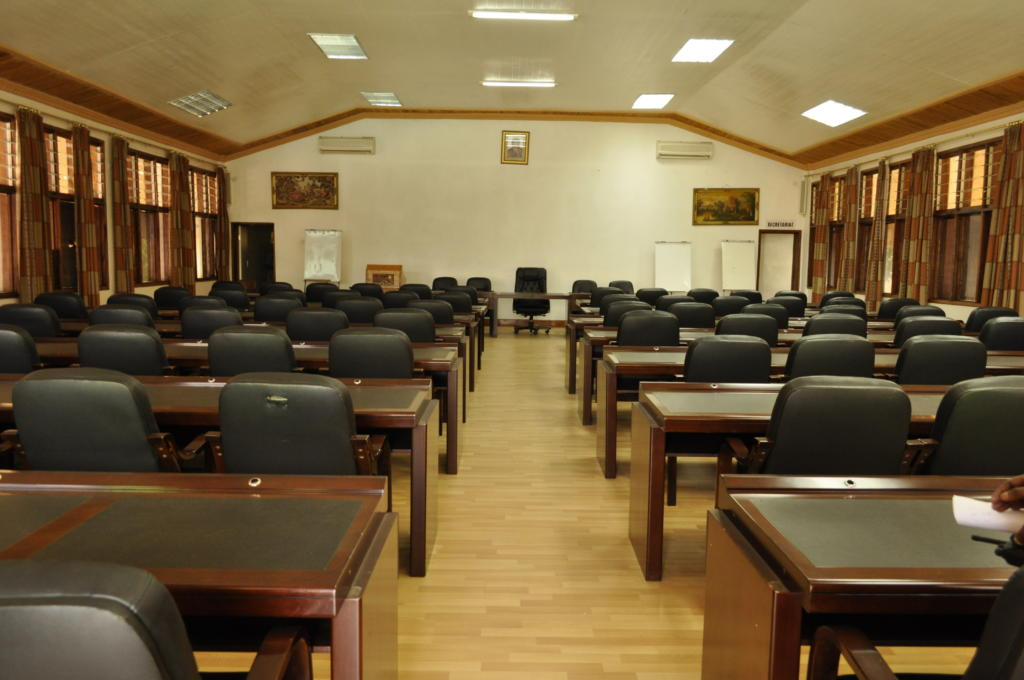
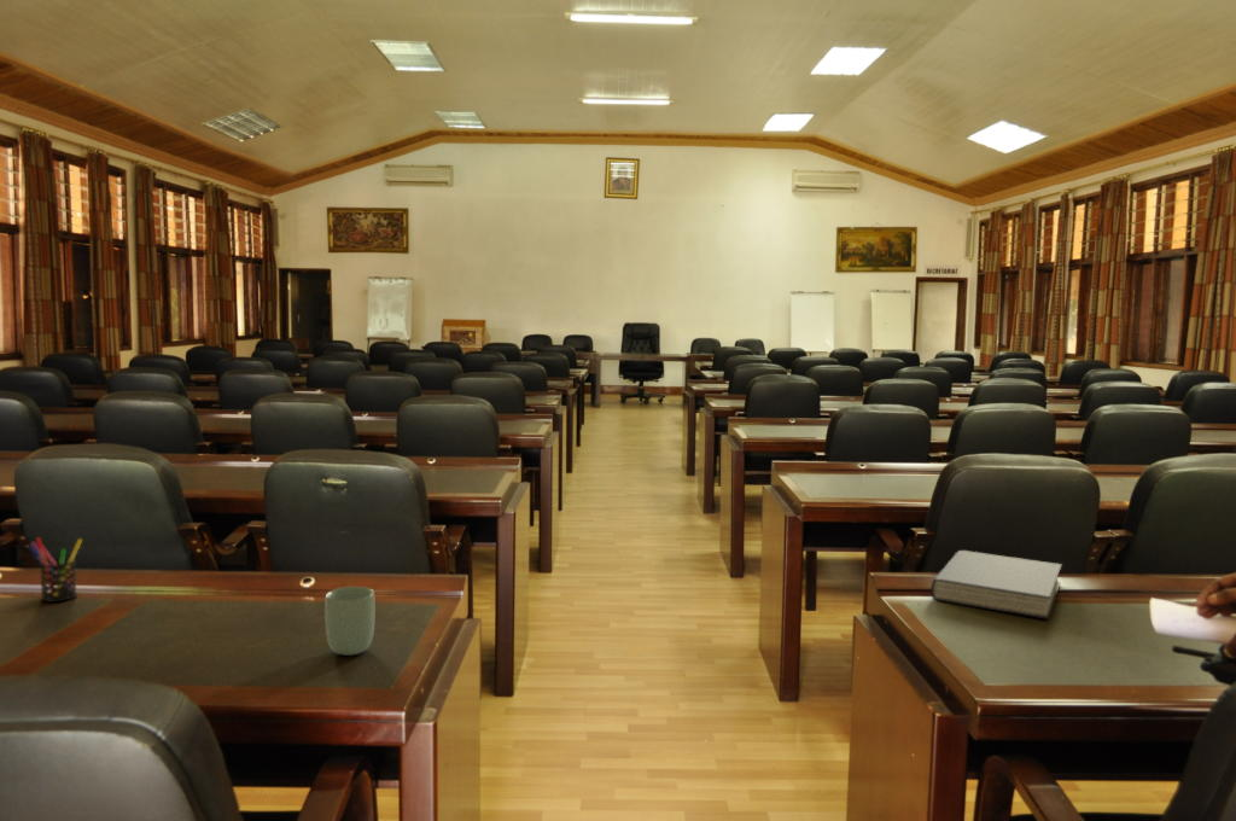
+ pen holder [28,536,83,604]
+ cup [323,586,375,657]
+ book [929,549,1063,621]
